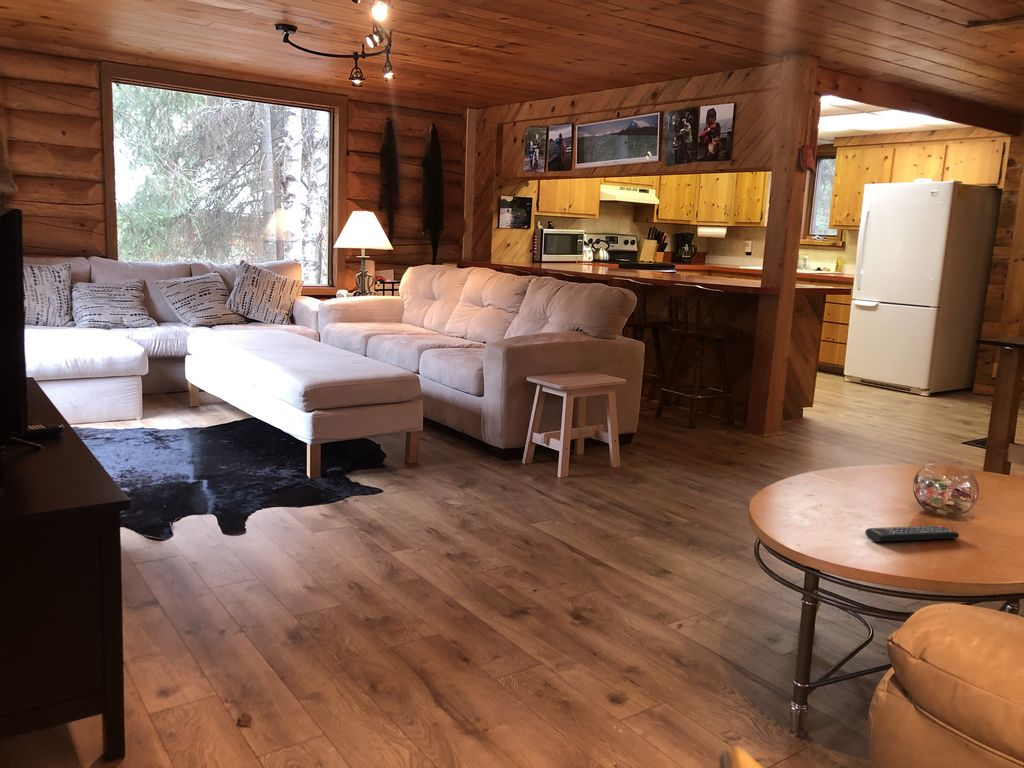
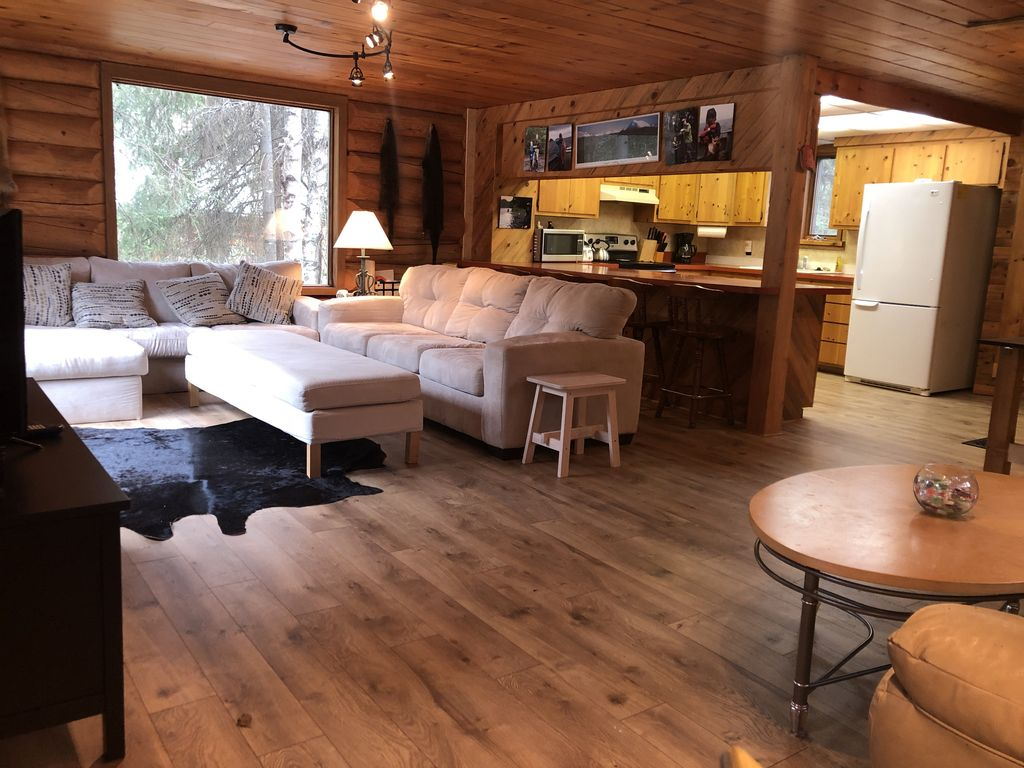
- remote control [864,525,960,543]
